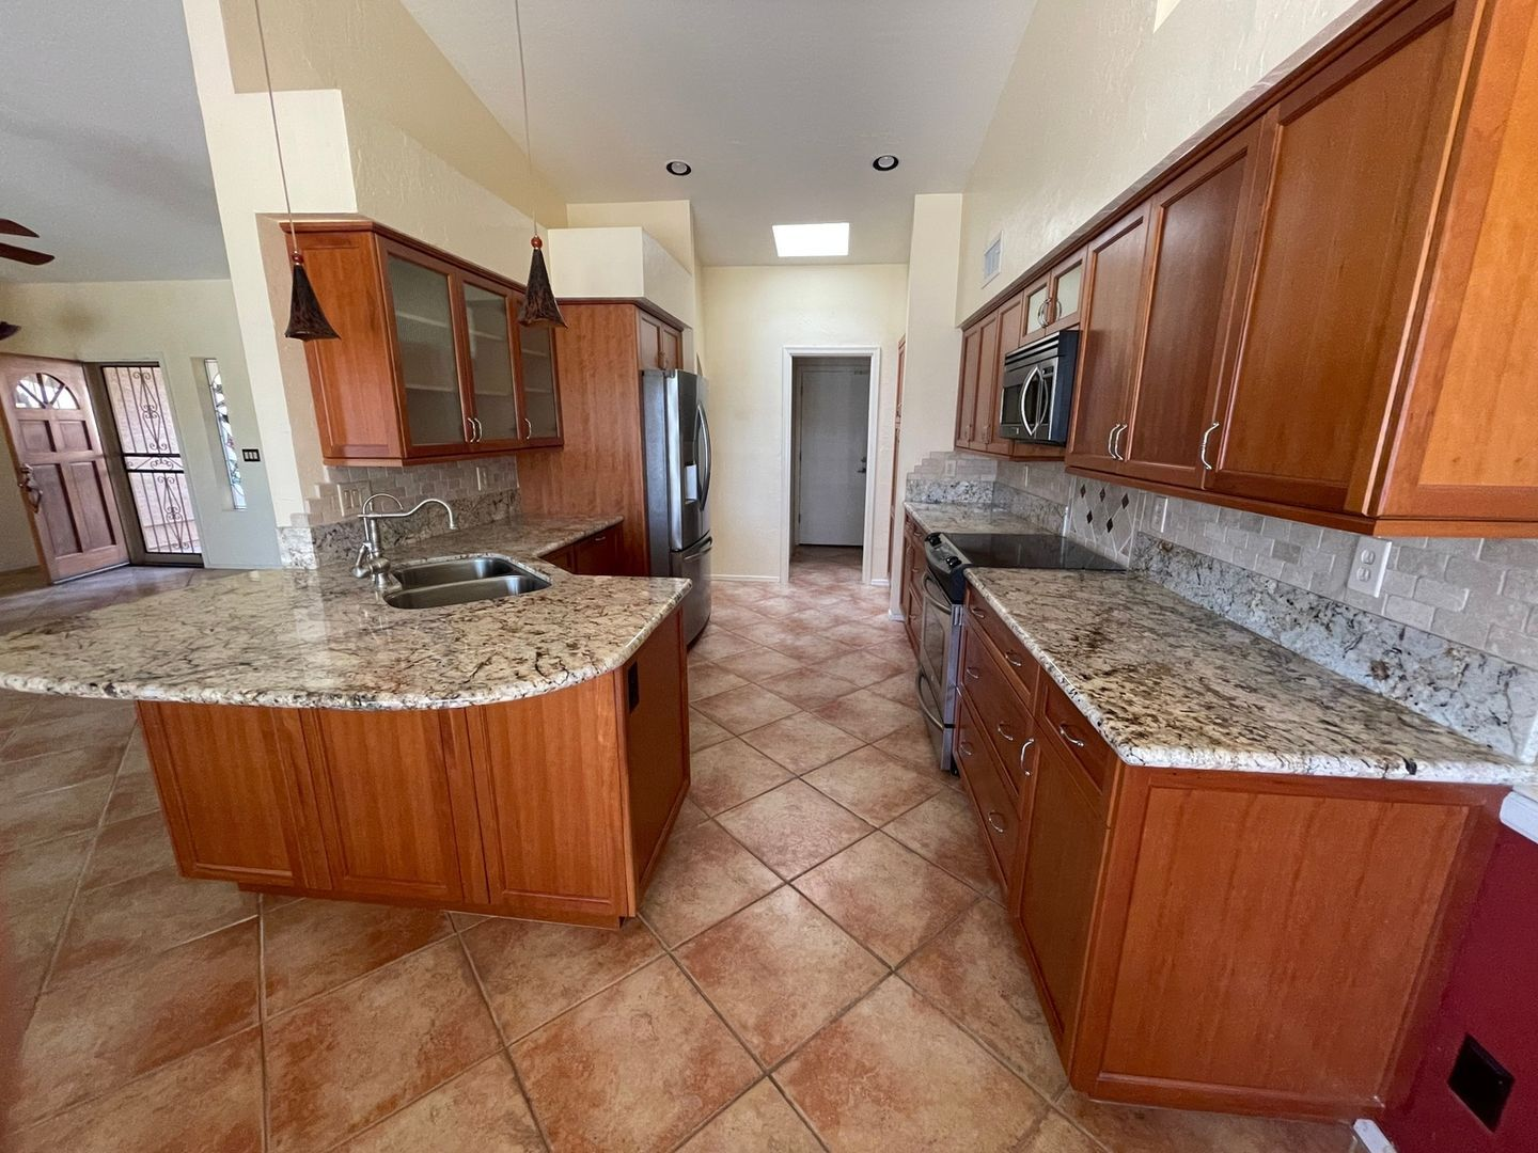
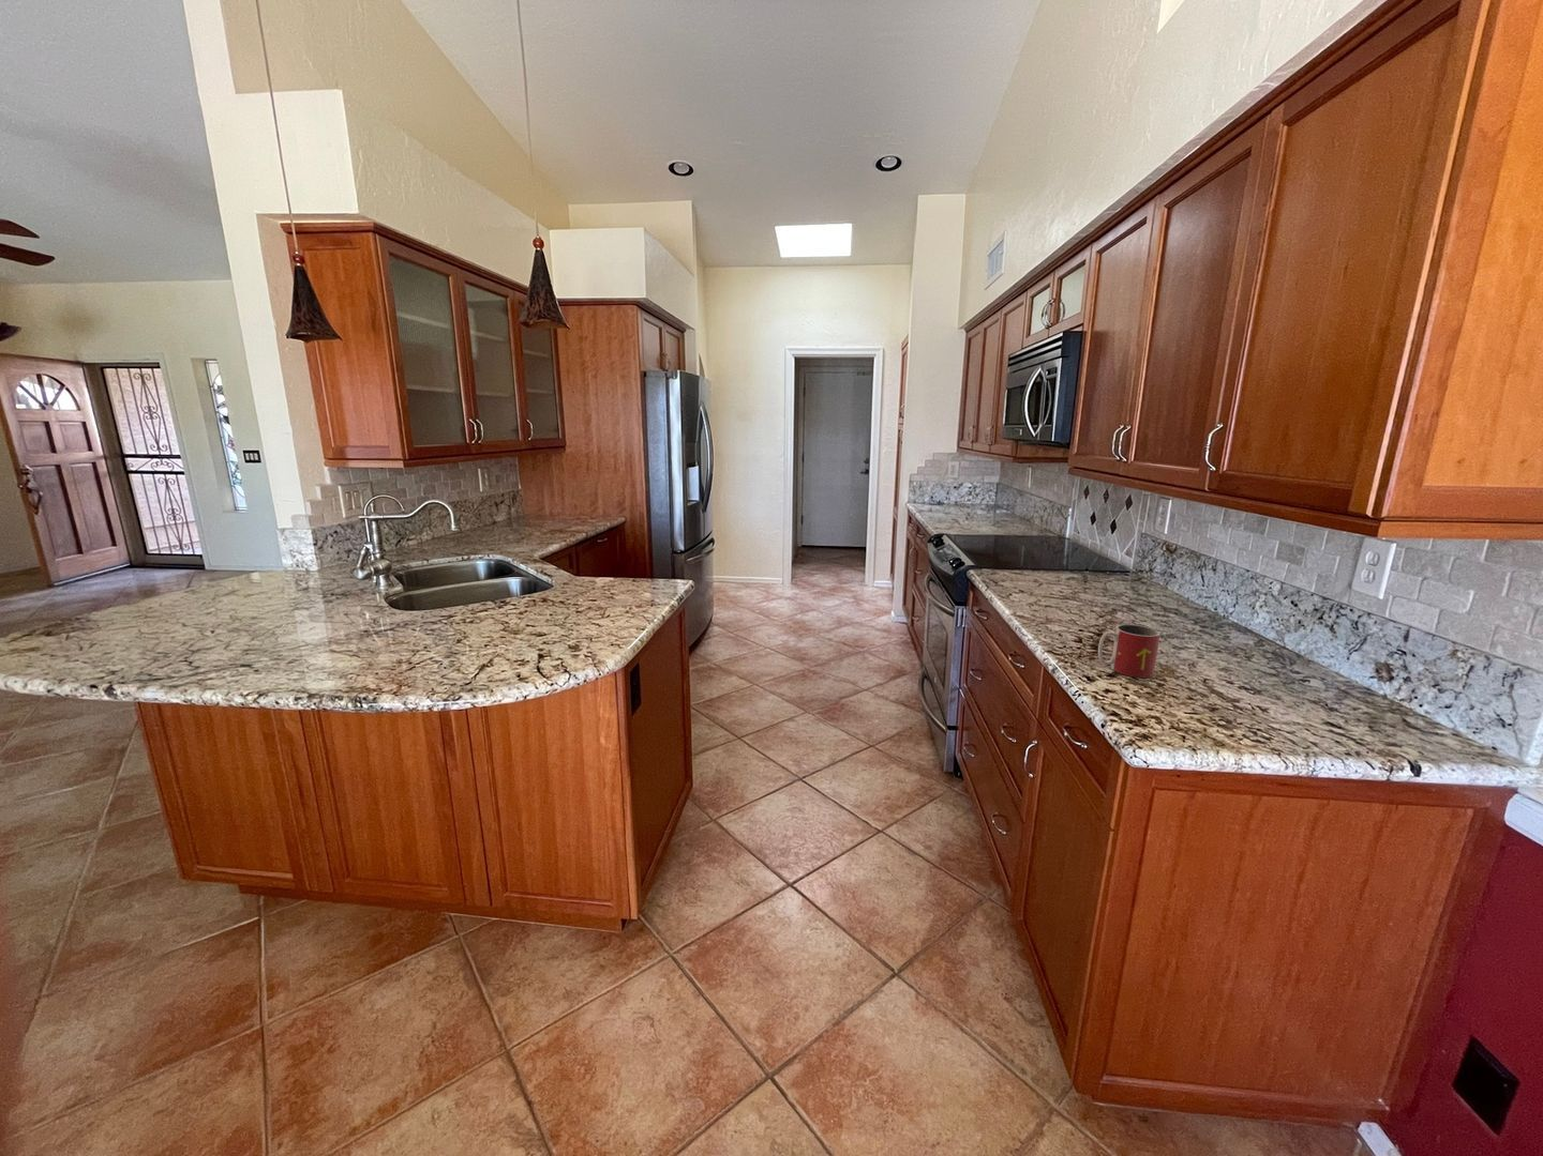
+ mug [1097,623,1162,679]
